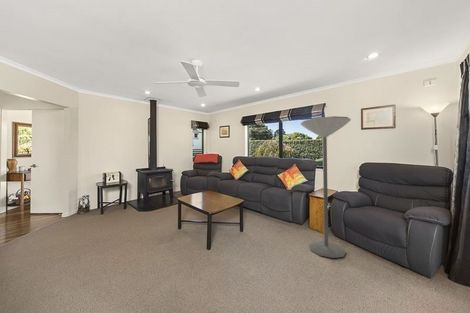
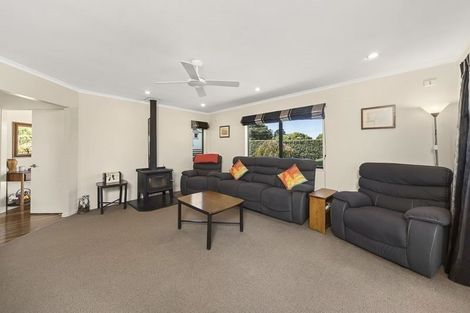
- floor lamp [300,115,352,259]
